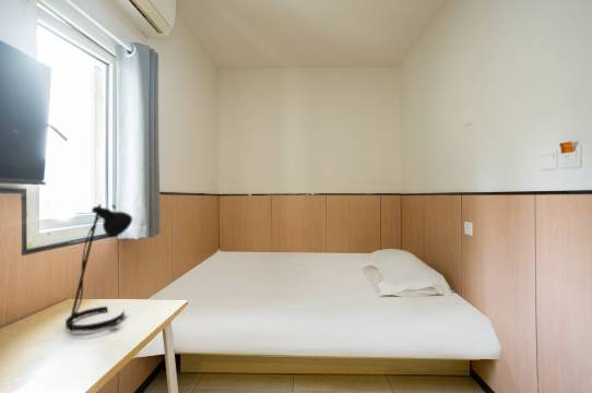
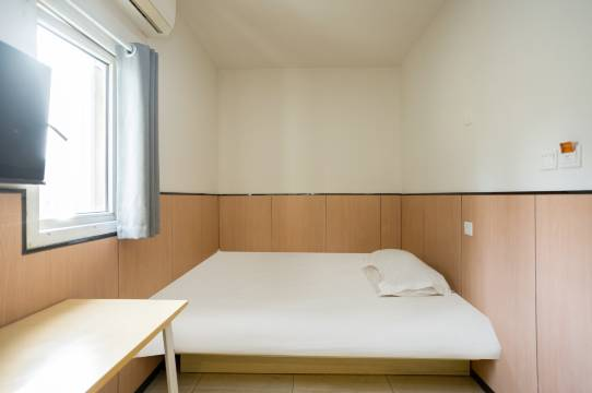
- desk lamp [64,203,133,333]
